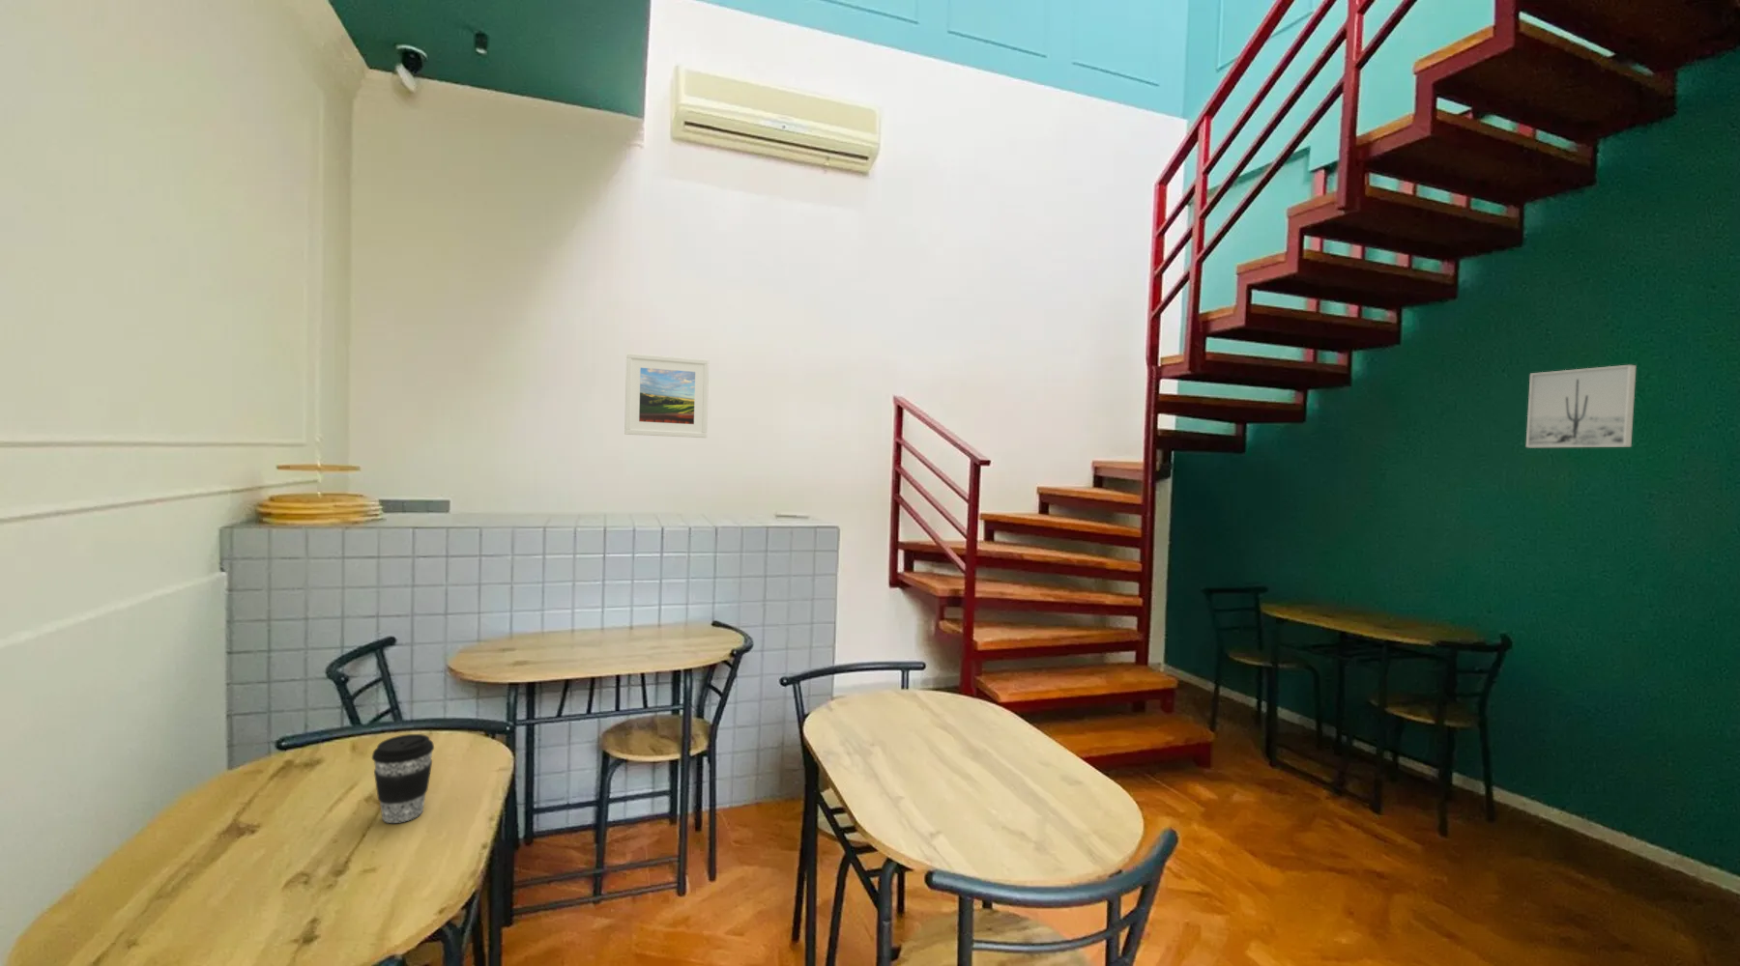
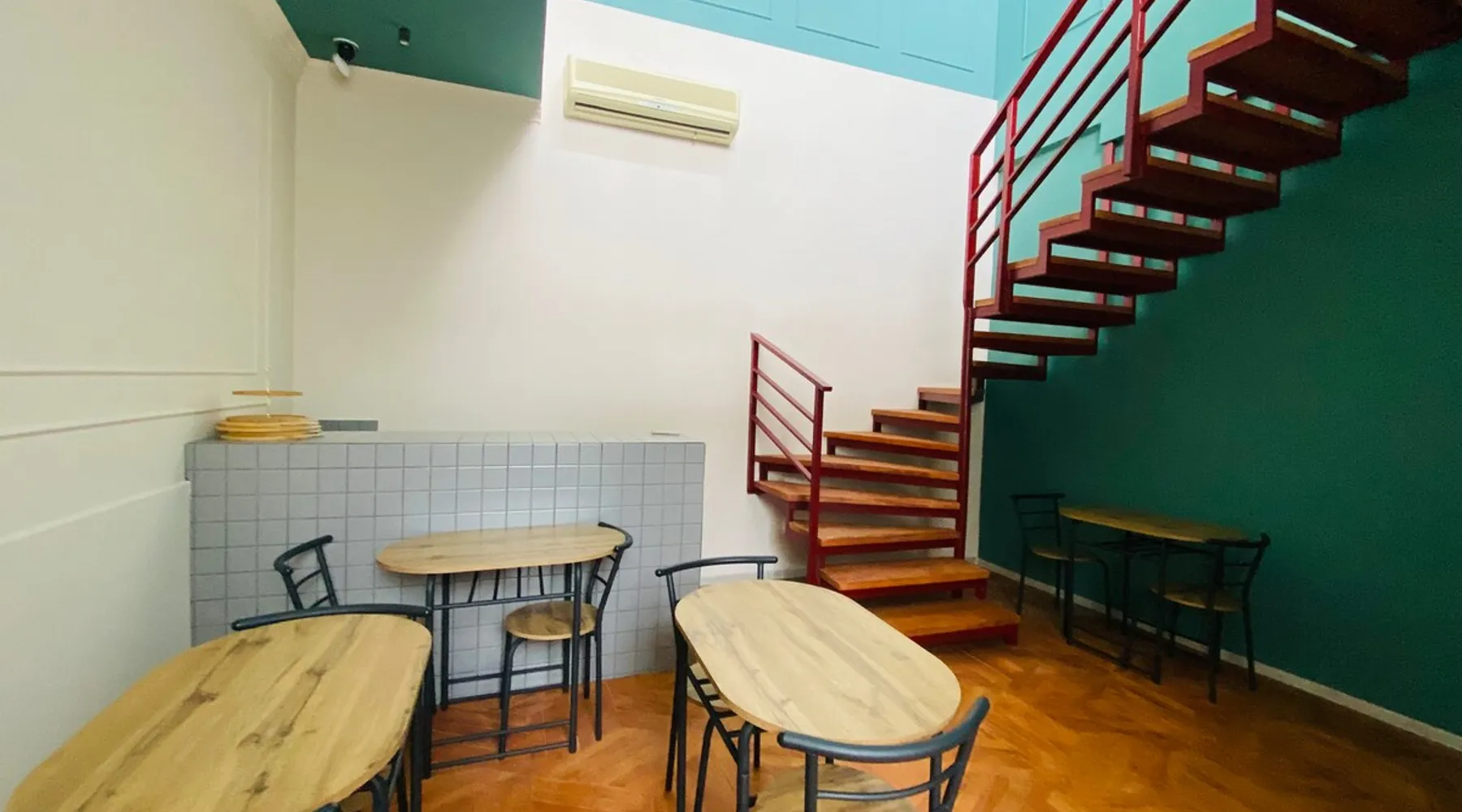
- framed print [624,352,709,439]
- wall art [1526,364,1638,448]
- coffee cup [371,733,434,824]
